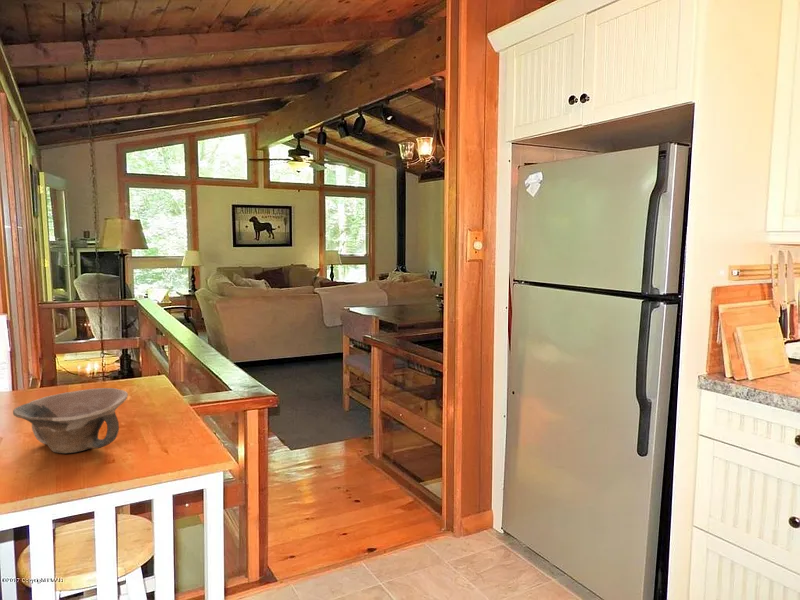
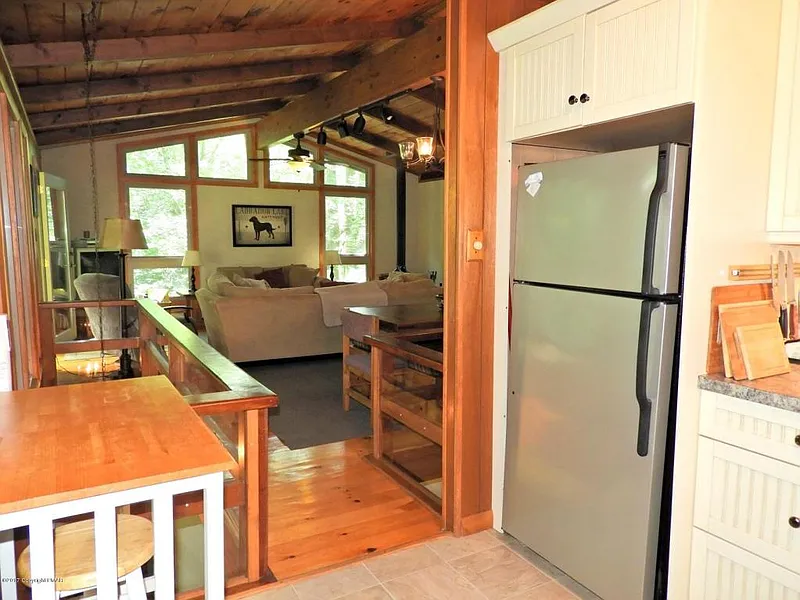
- bowl [12,387,129,454]
